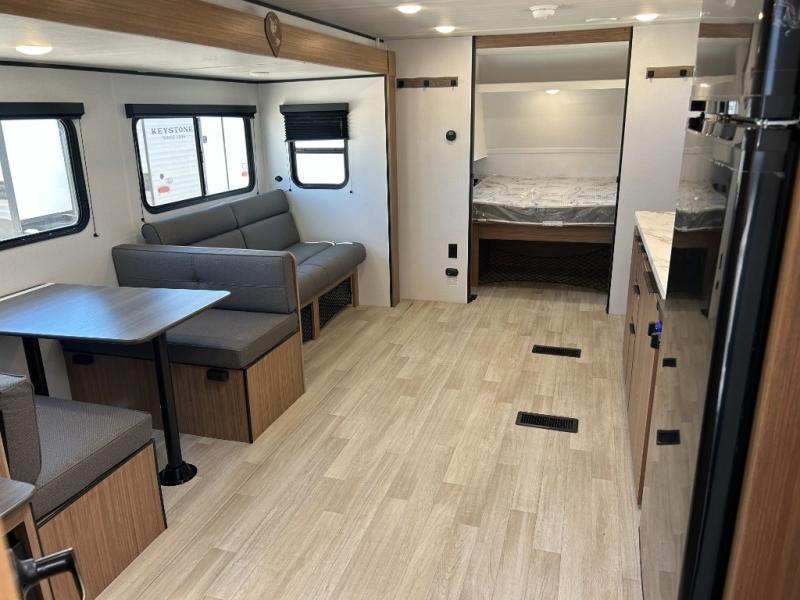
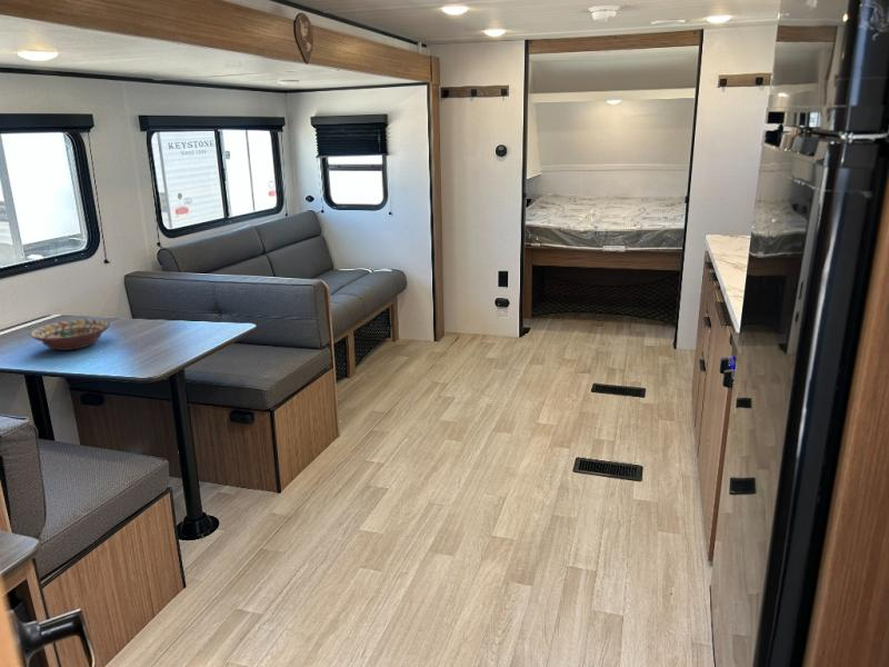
+ decorative bowl [29,318,111,351]
